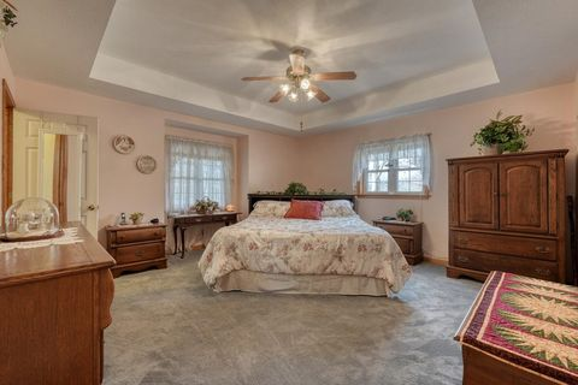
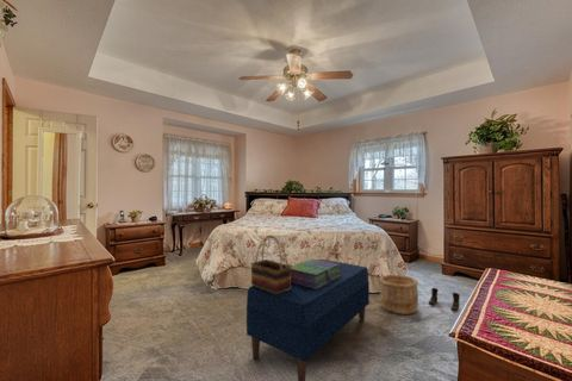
+ wooden bucket [378,274,419,316]
+ stack of books [291,258,341,289]
+ bench [245,258,371,381]
+ woven basket [250,235,292,294]
+ boots [428,287,461,312]
